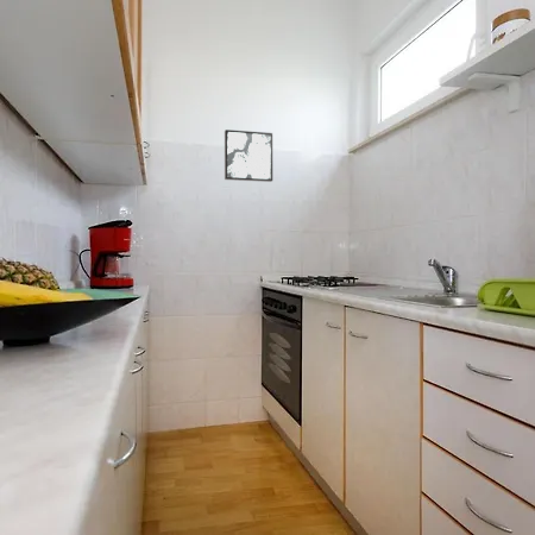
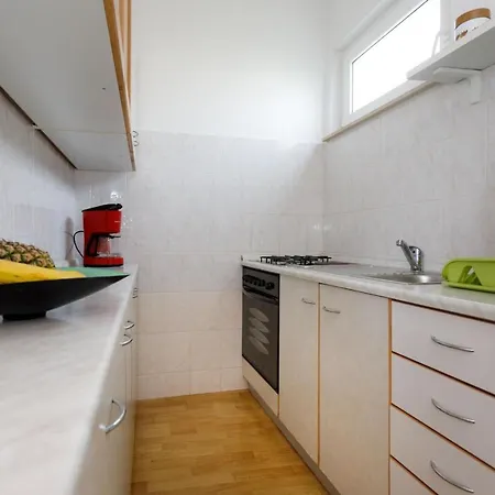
- wall art [224,128,273,183]
